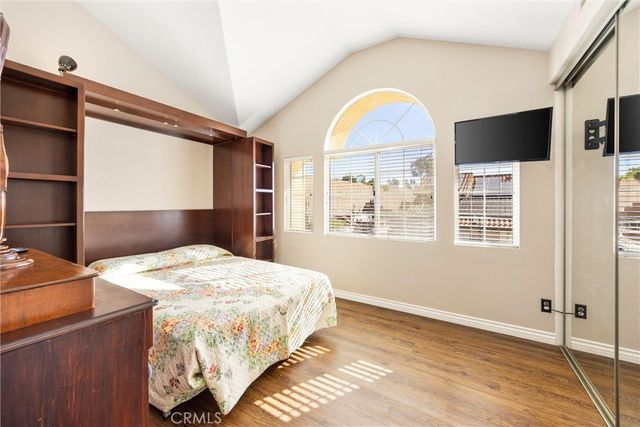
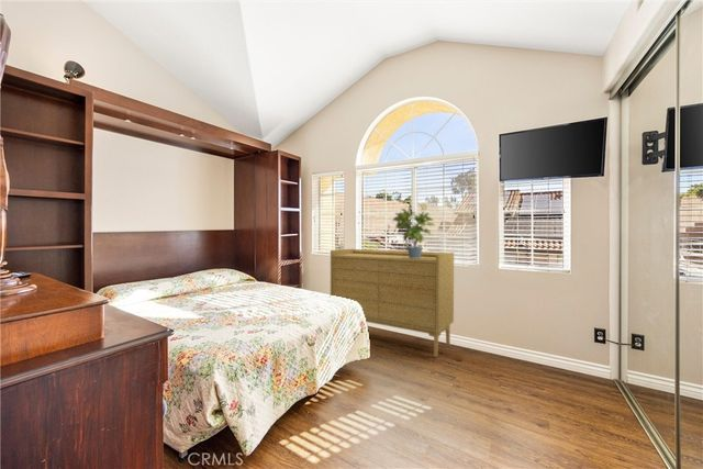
+ potted plant [391,205,436,258]
+ sideboard [330,248,455,358]
